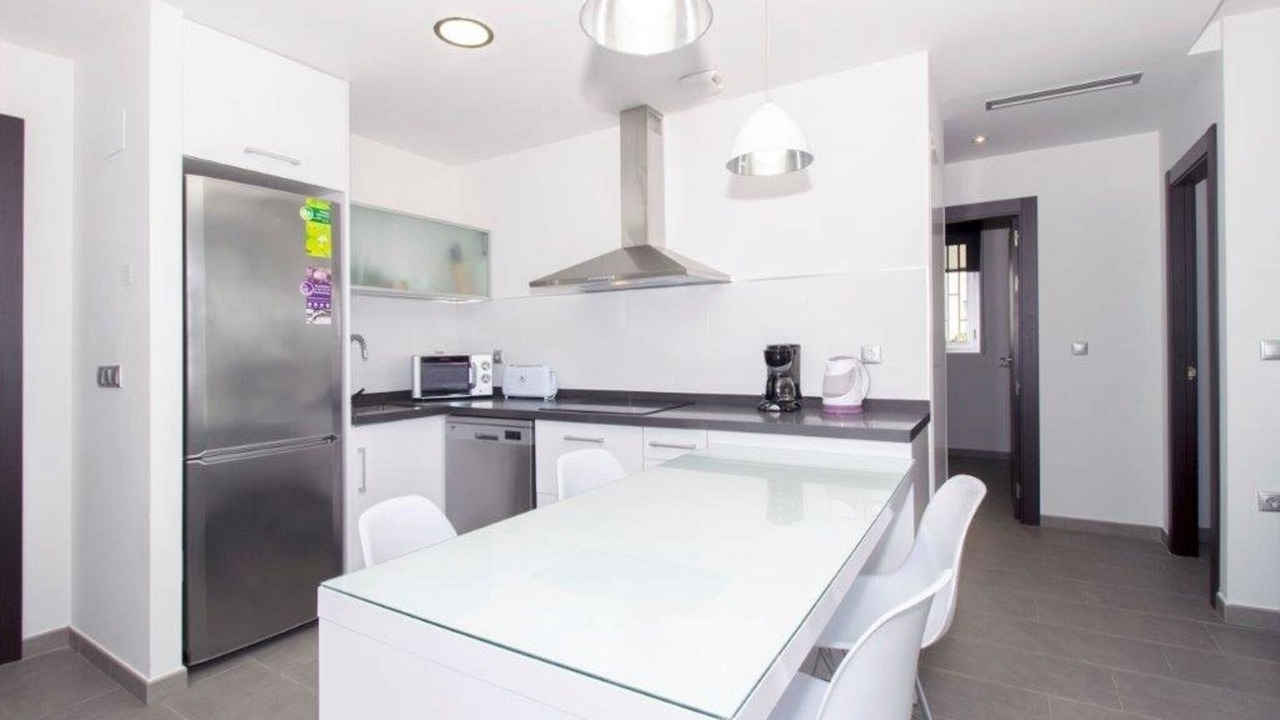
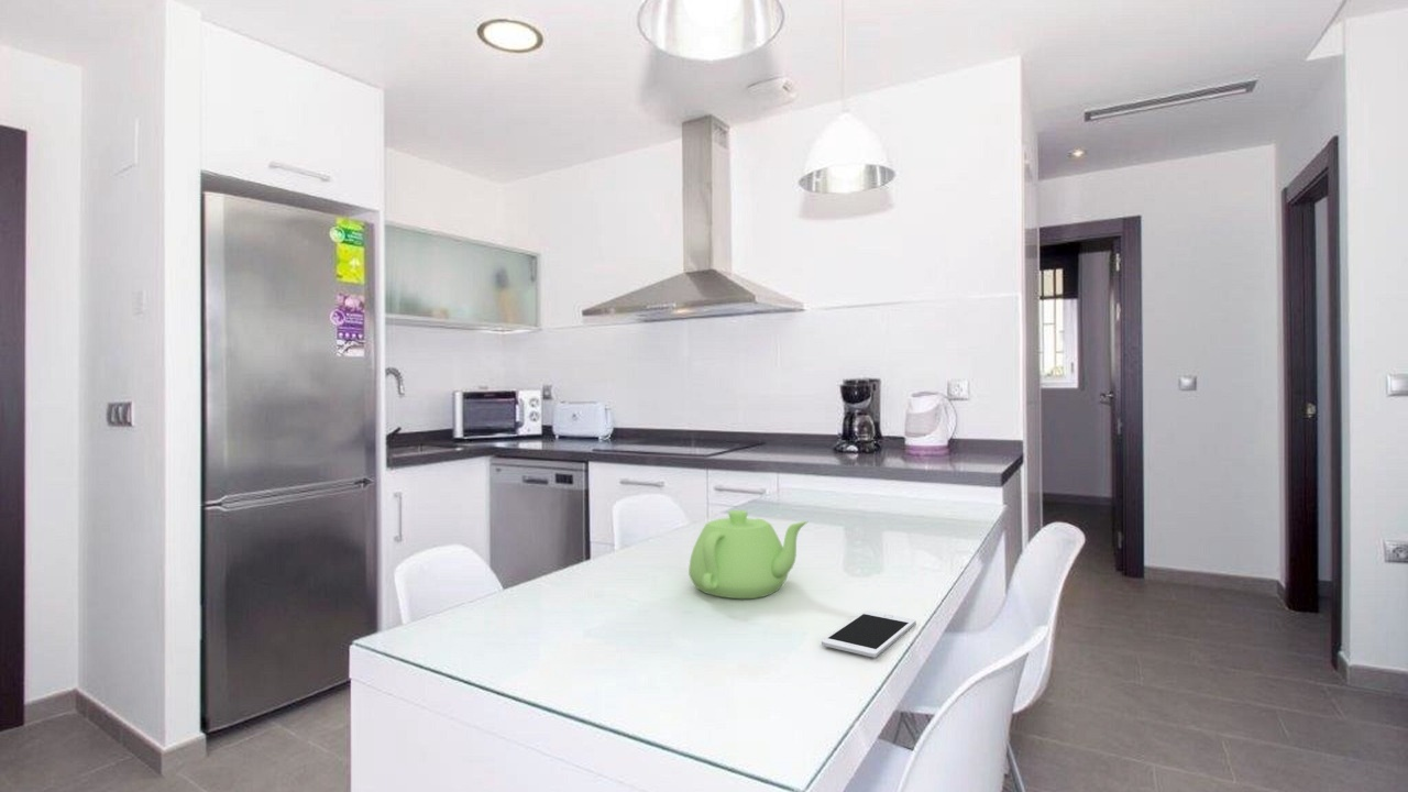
+ cell phone [821,609,917,658]
+ teapot [688,509,810,600]
